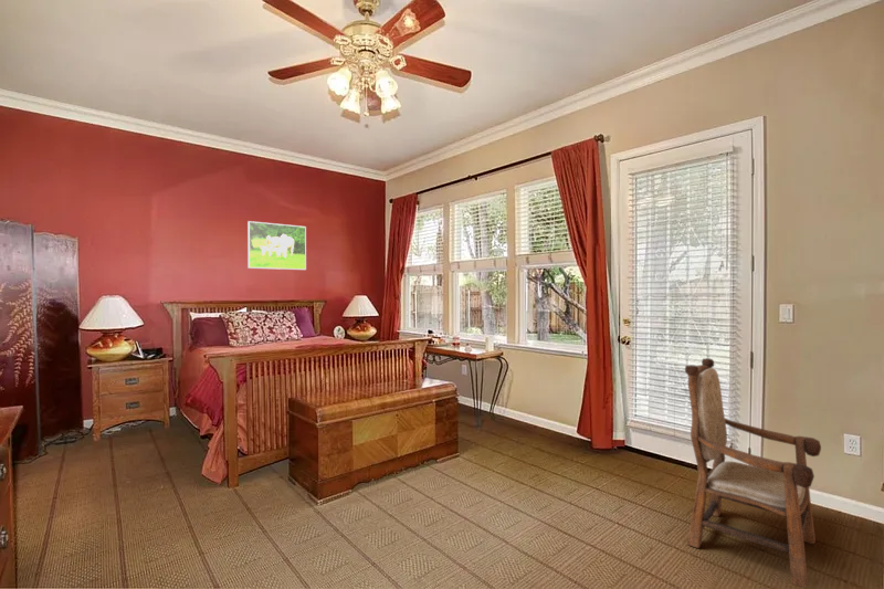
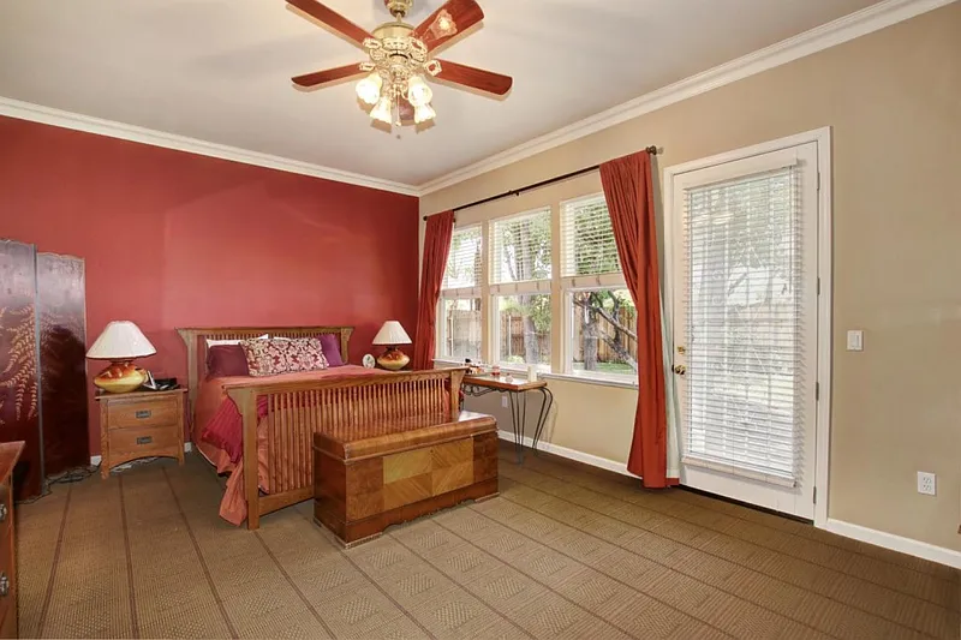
- armchair [684,357,822,589]
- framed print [246,220,307,271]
